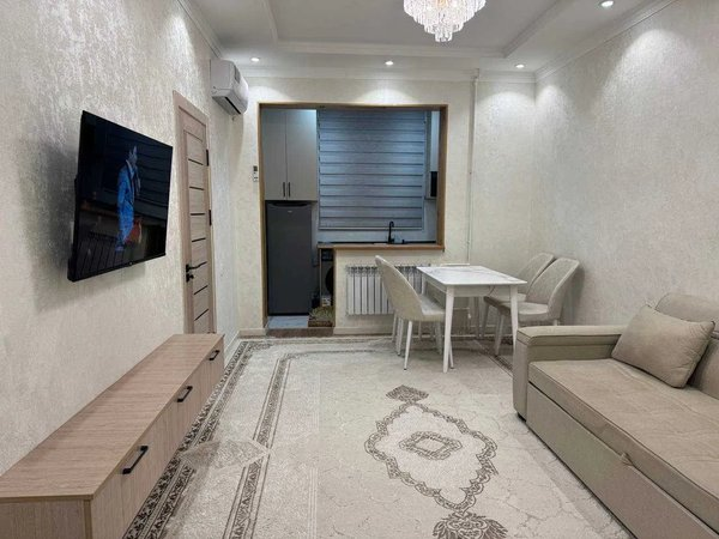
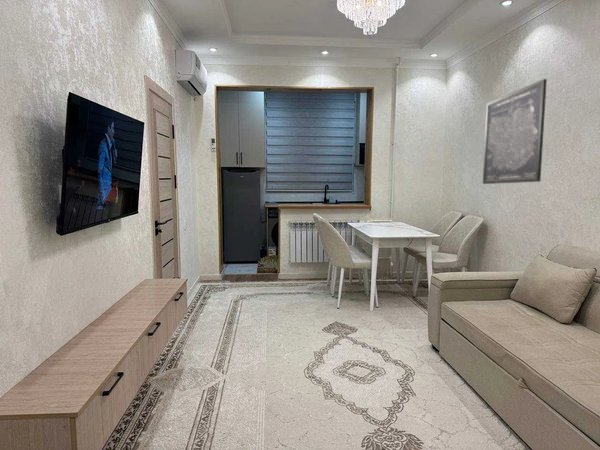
+ wall art [482,78,548,185]
